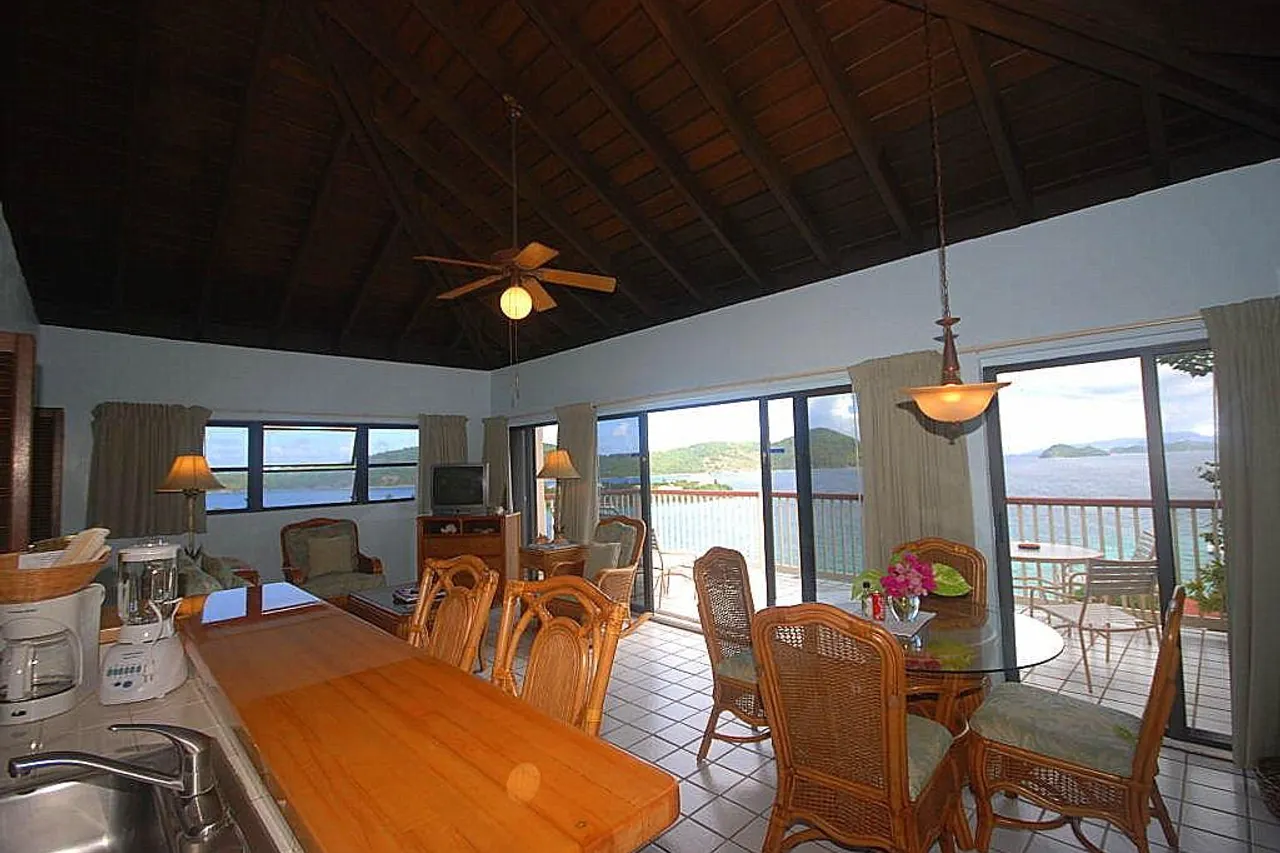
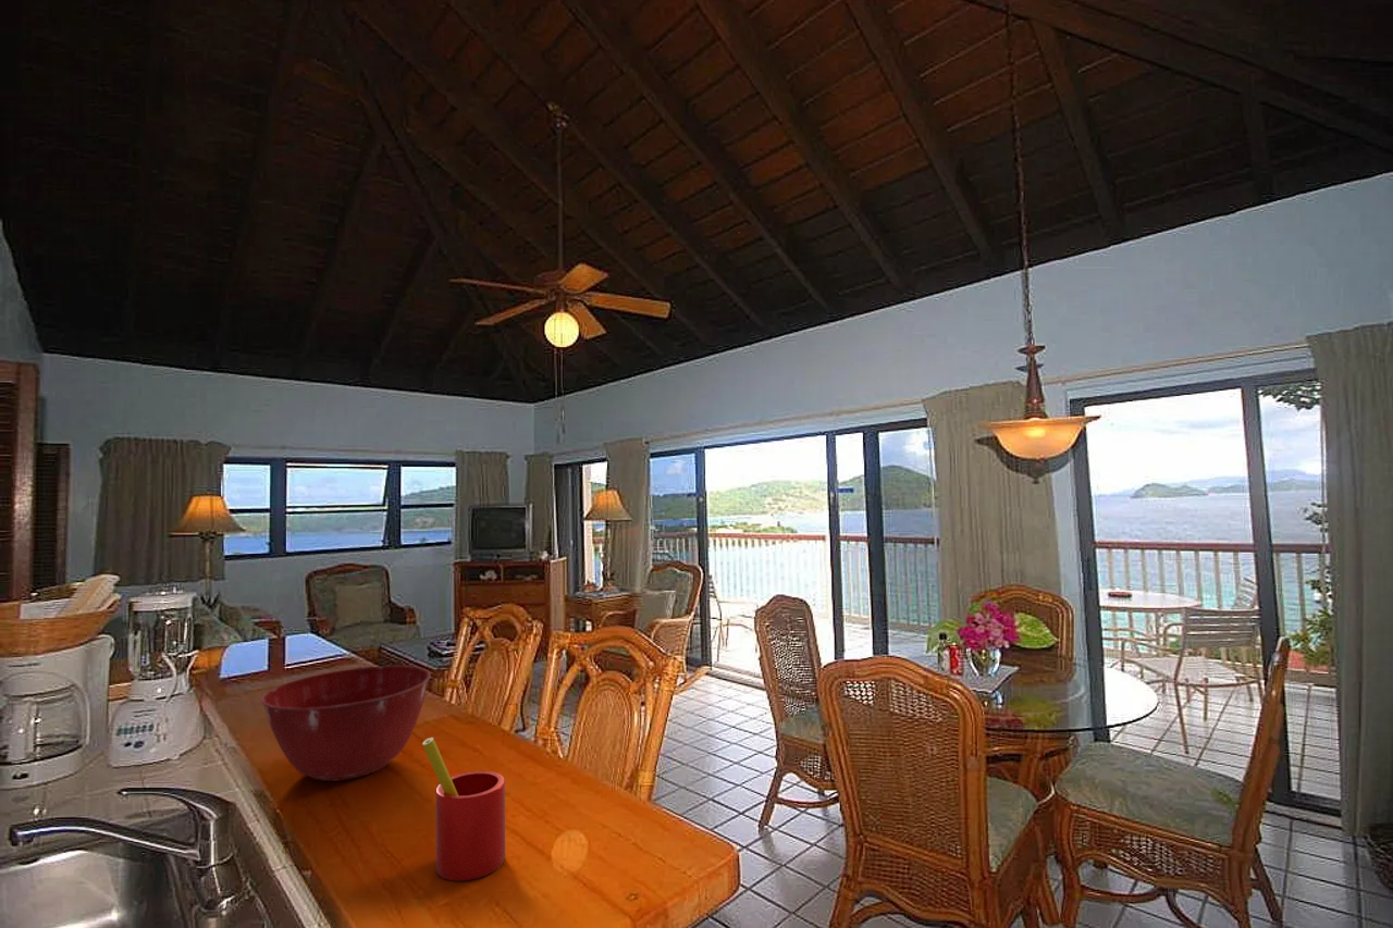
+ mixing bowl [260,665,432,782]
+ straw [421,737,506,882]
